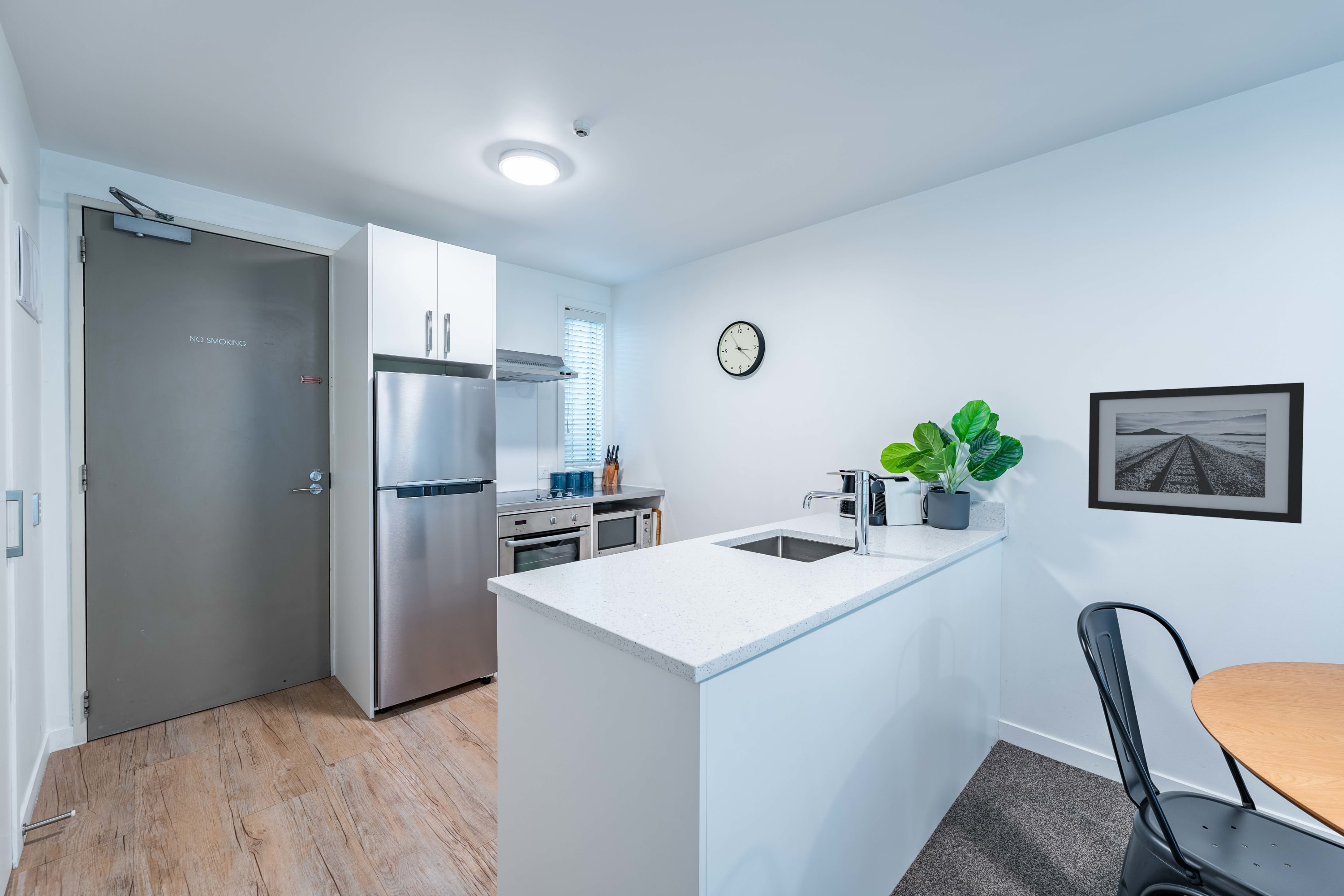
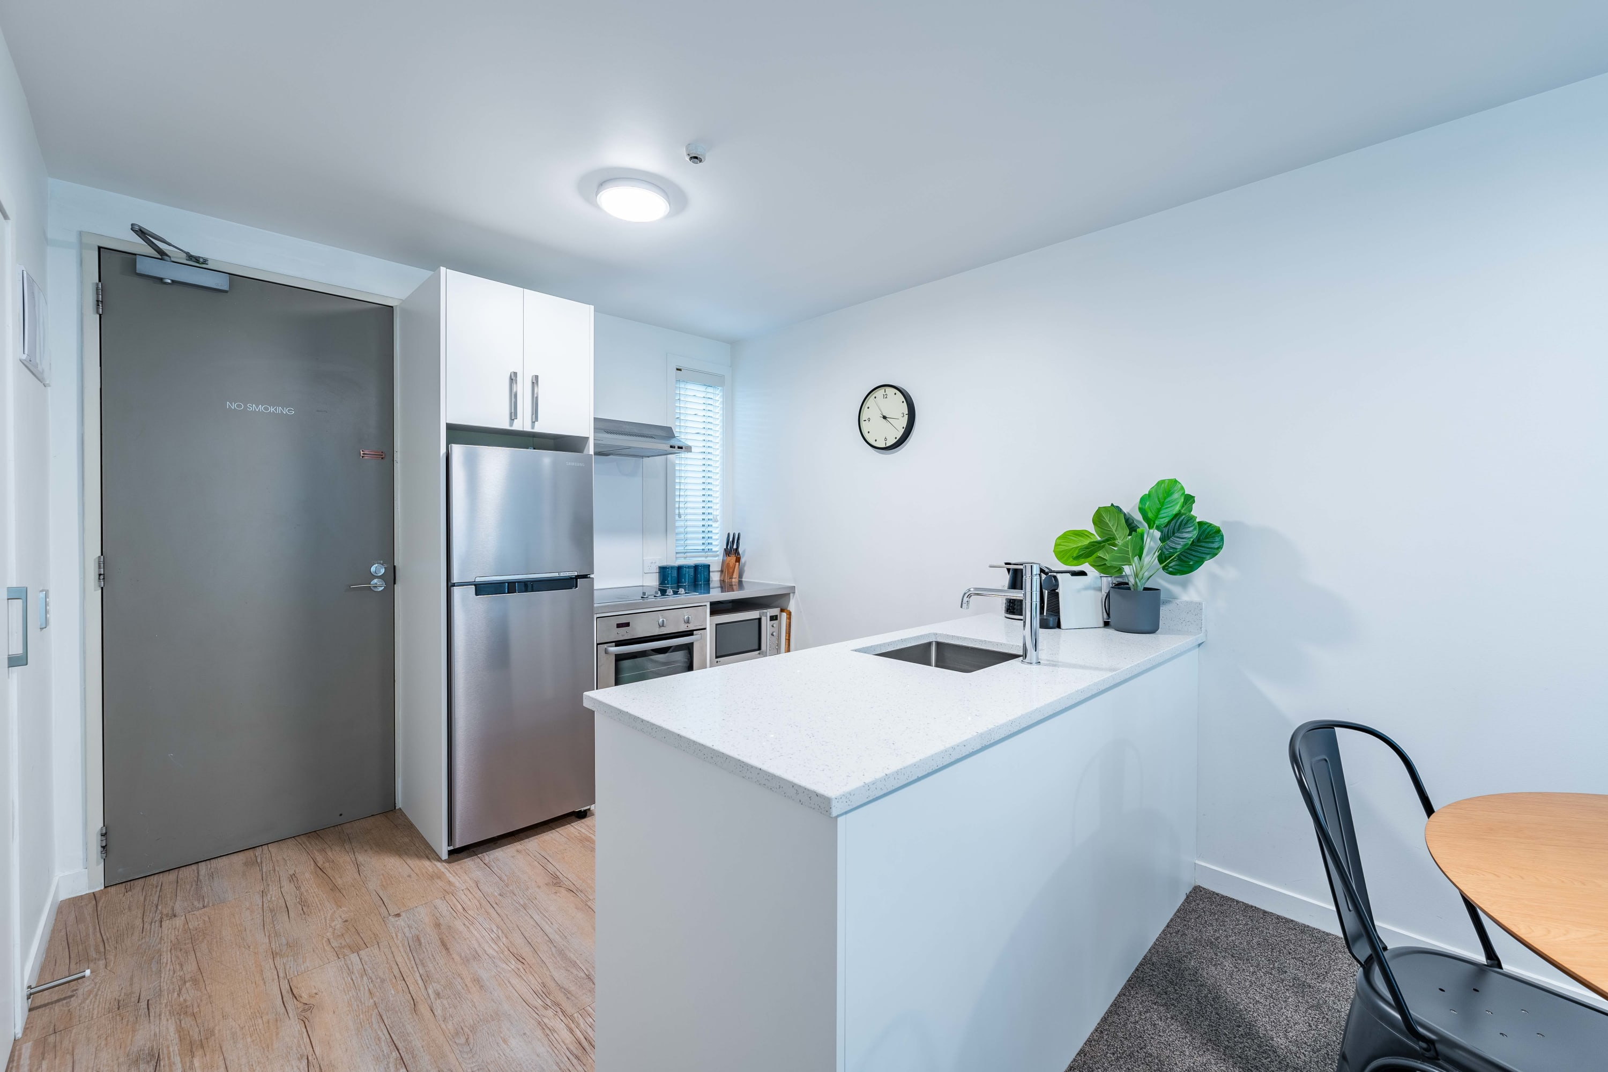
- wall art [1088,382,1305,524]
